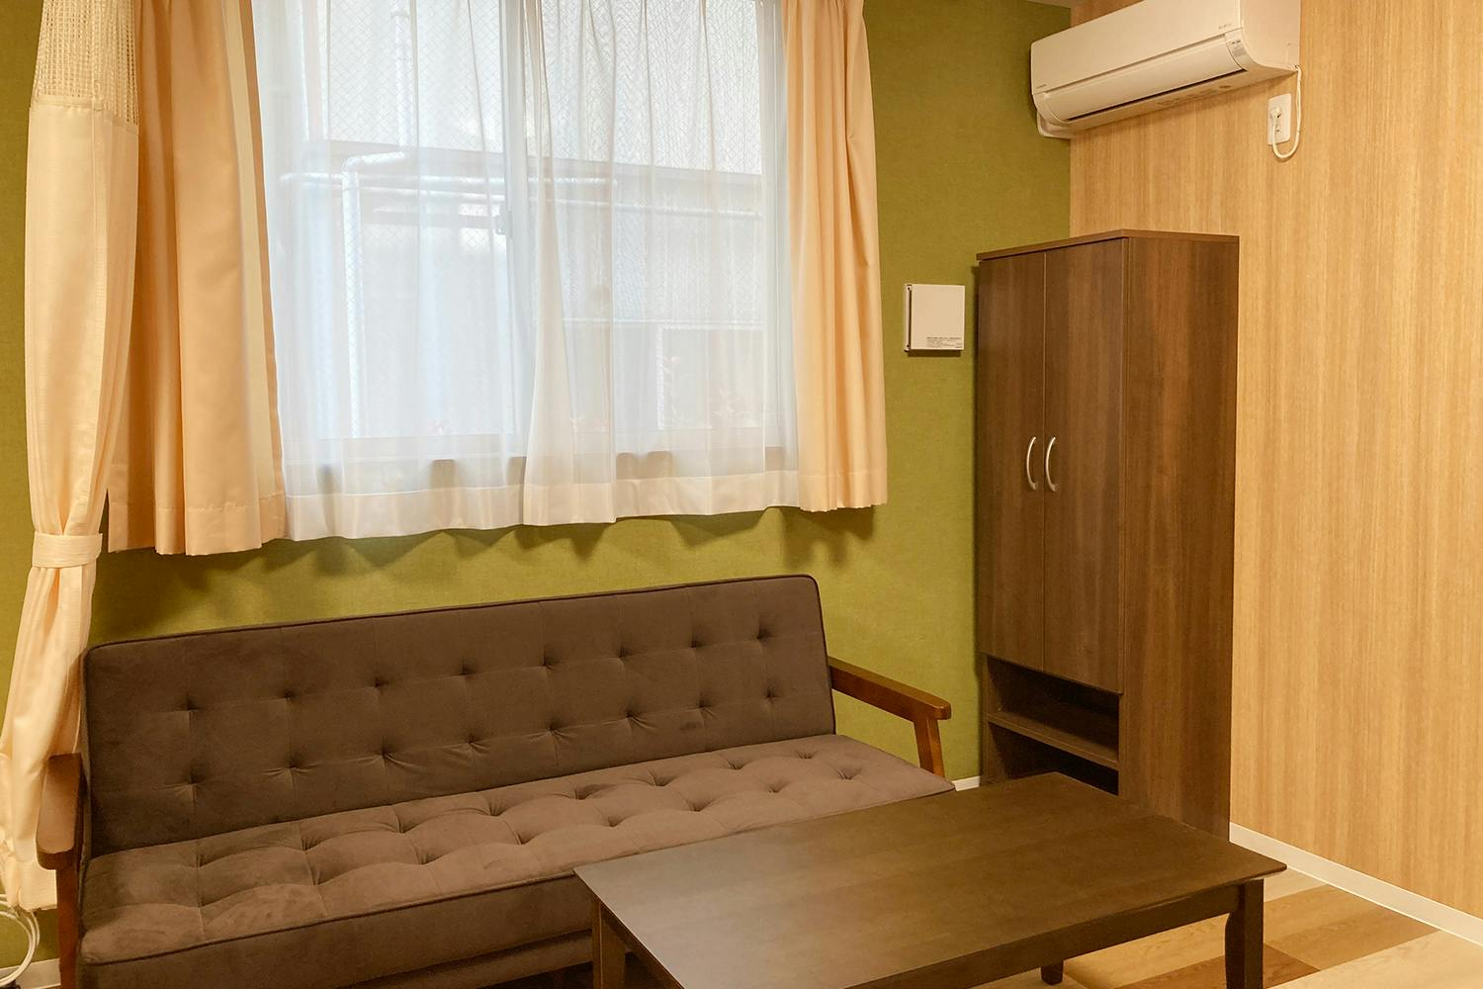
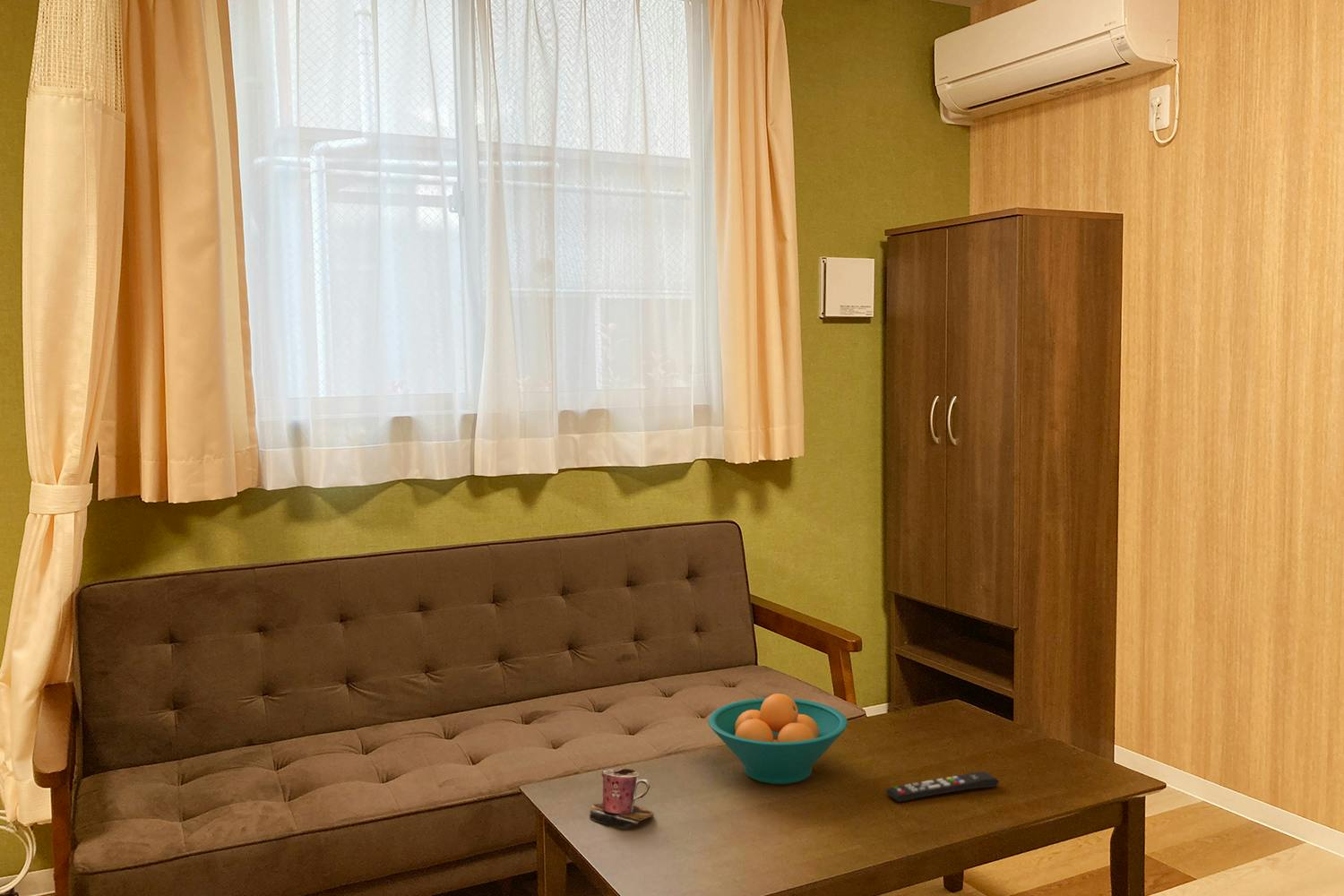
+ remote control [885,771,1000,803]
+ fruit bowl [708,693,849,785]
+ mug [589,768,655,827]
